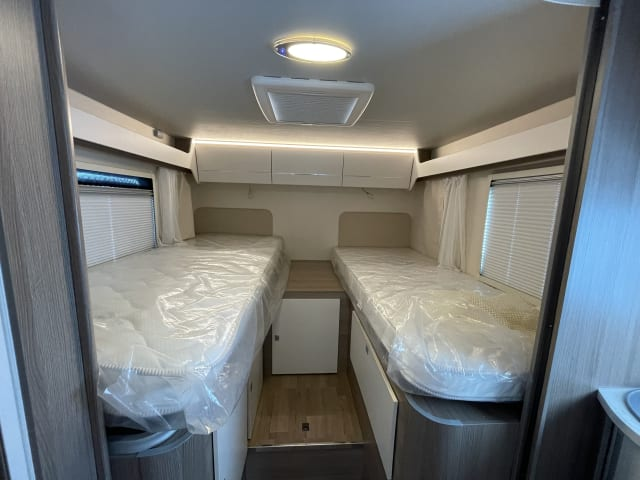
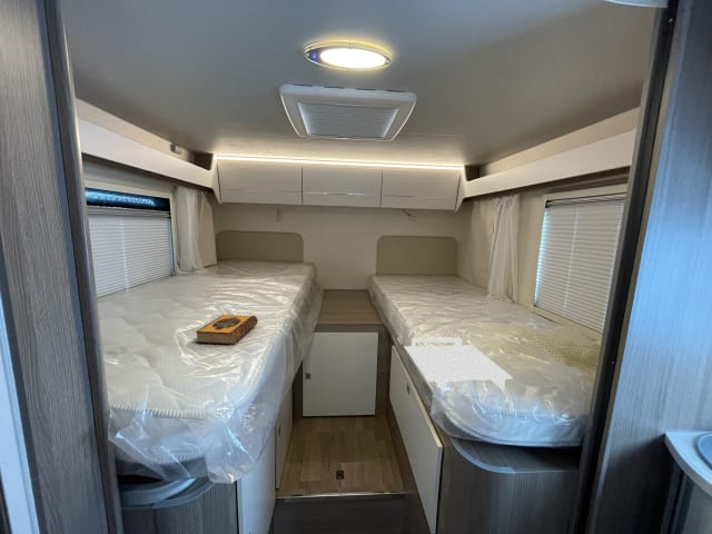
+ hardback book [195,314,259,346]
+ tray [403,336,514,393]
